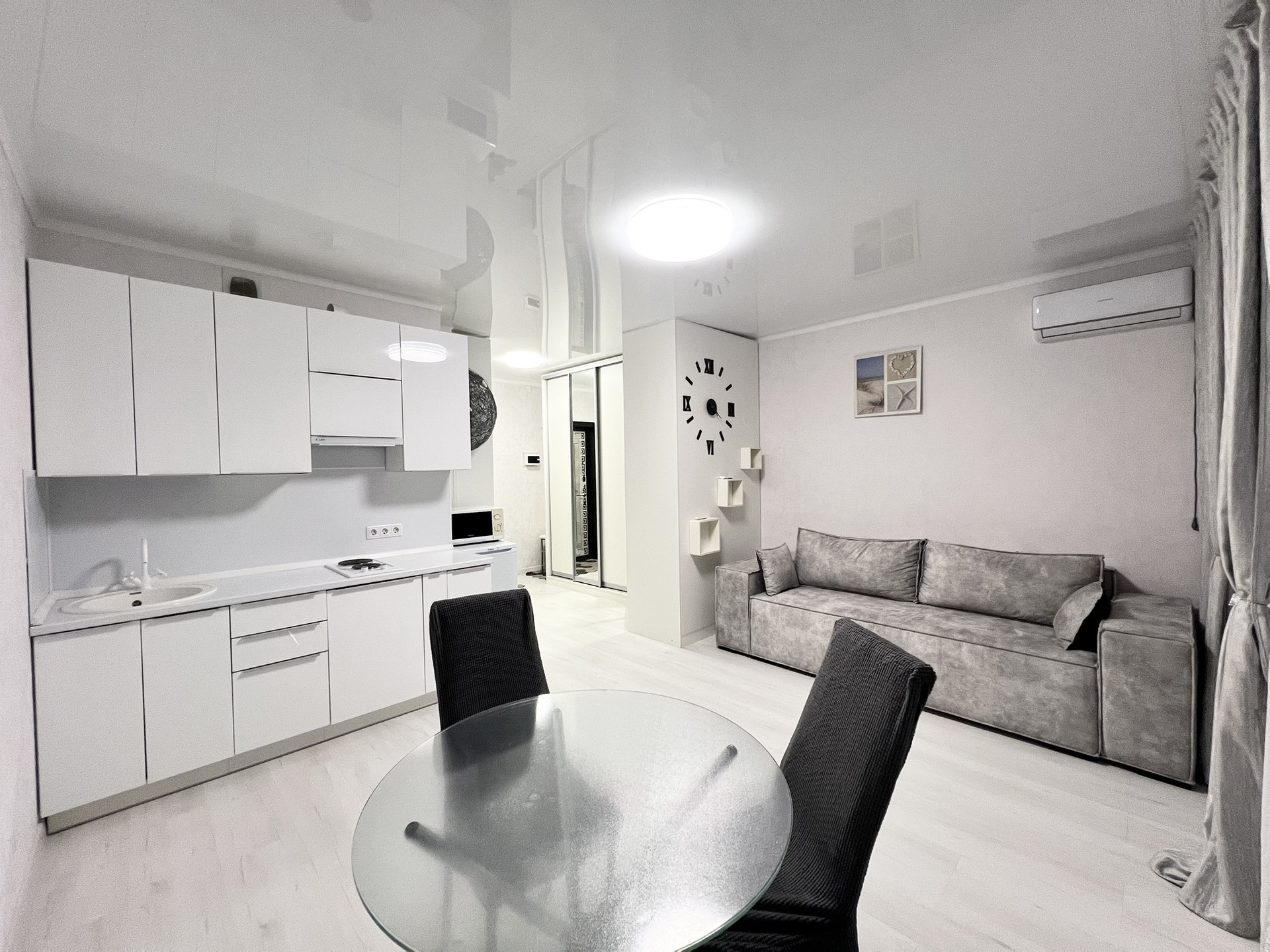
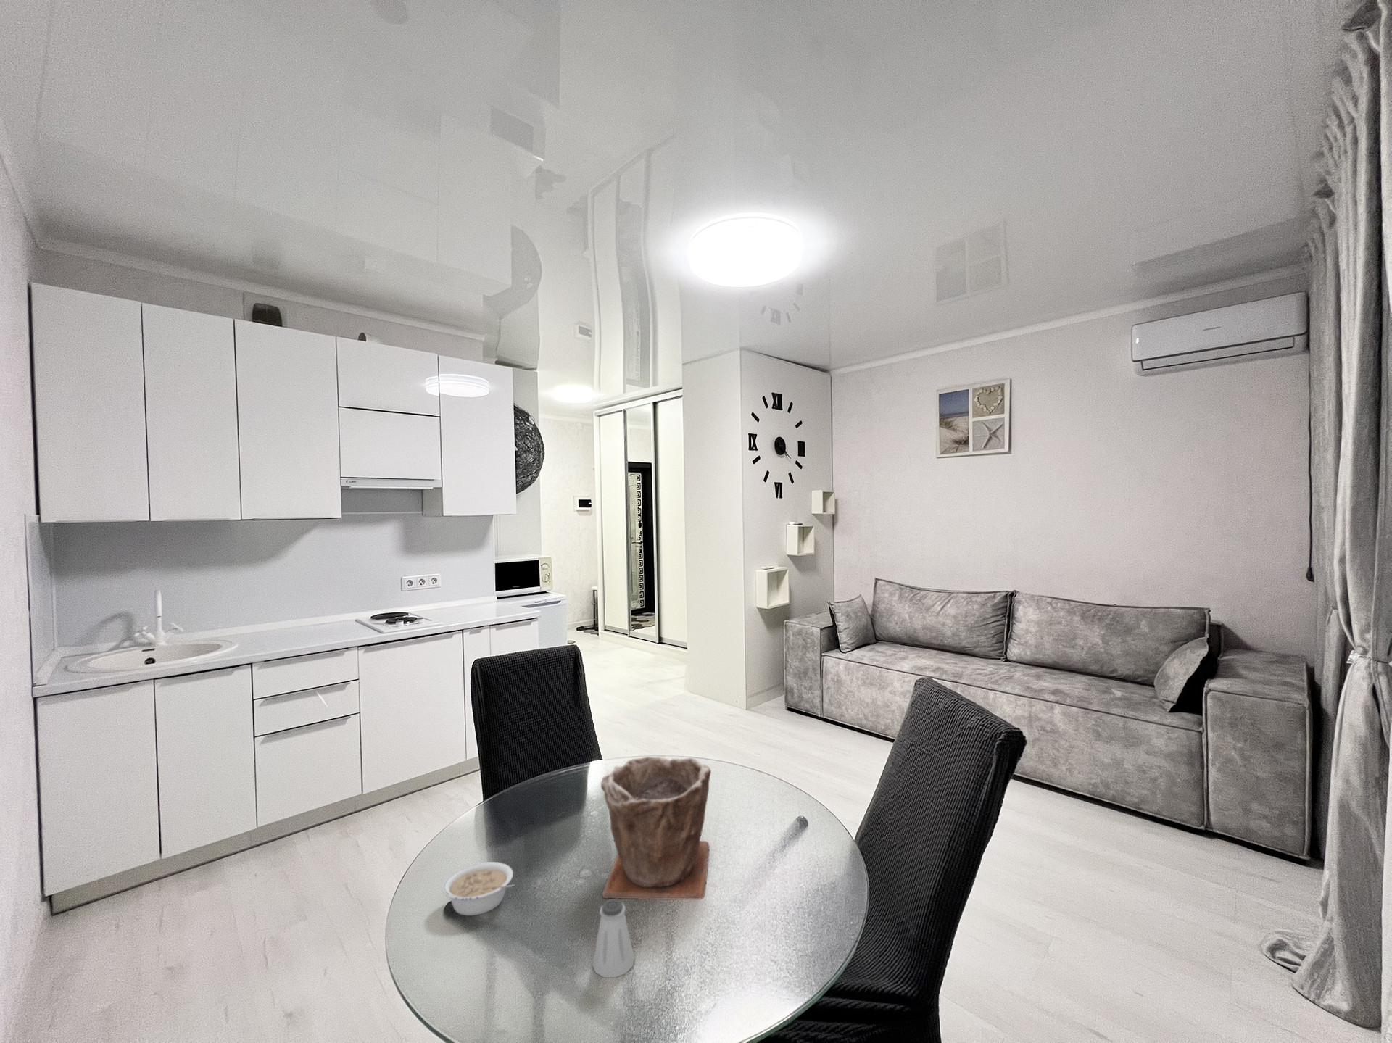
+ saltshaker [592,898,635,978]
+ plant pot [601,756,712,901]
+ legume [442,861,515,916]
